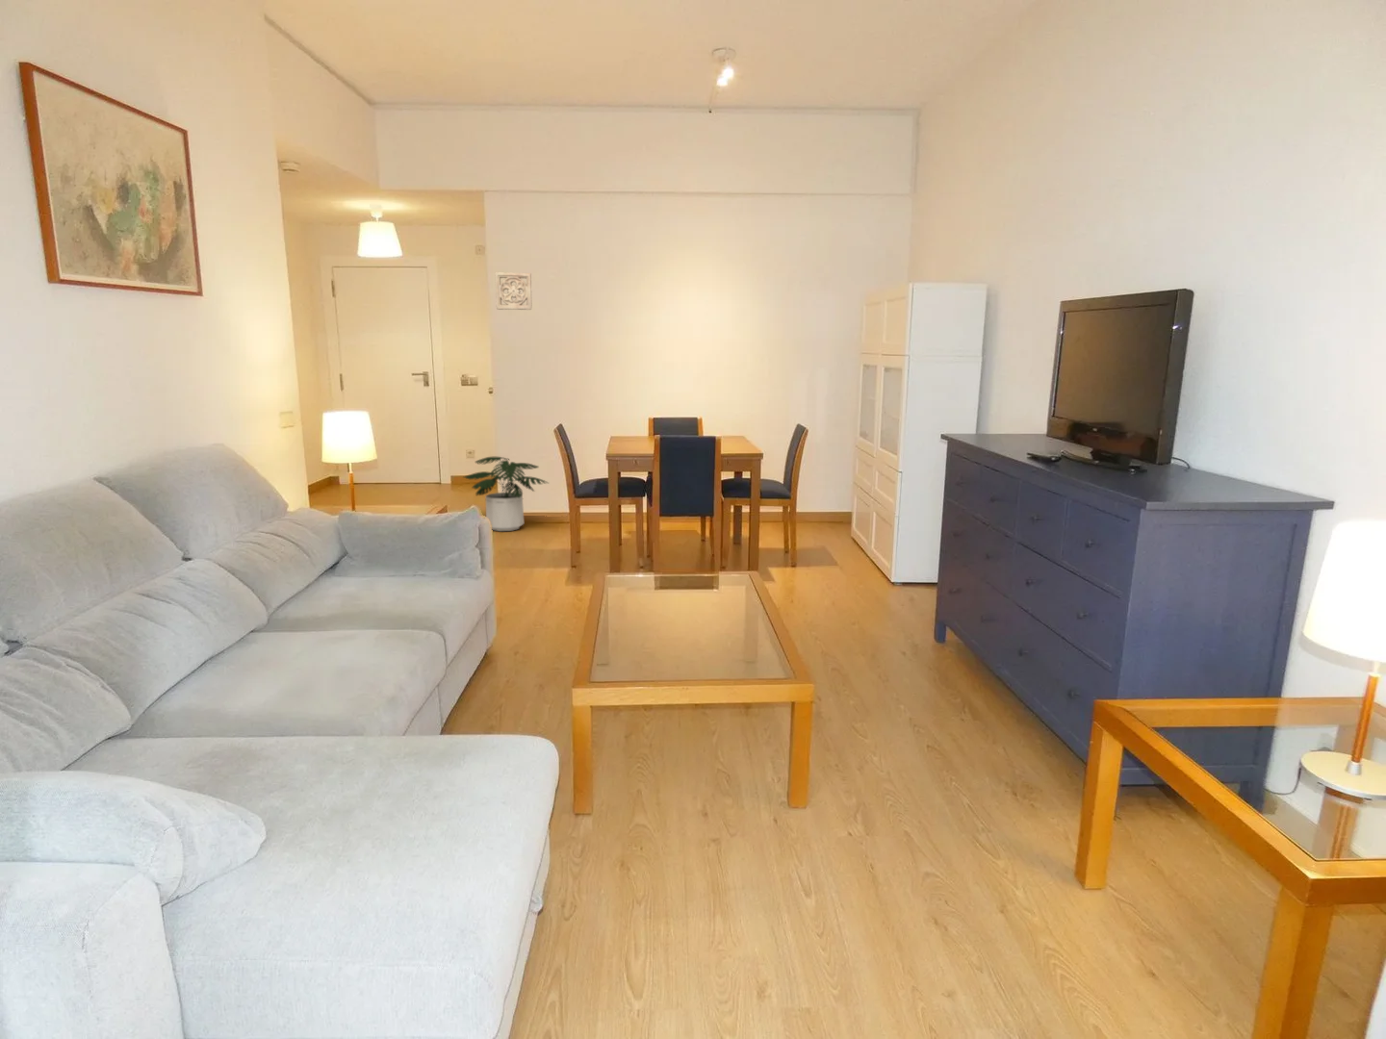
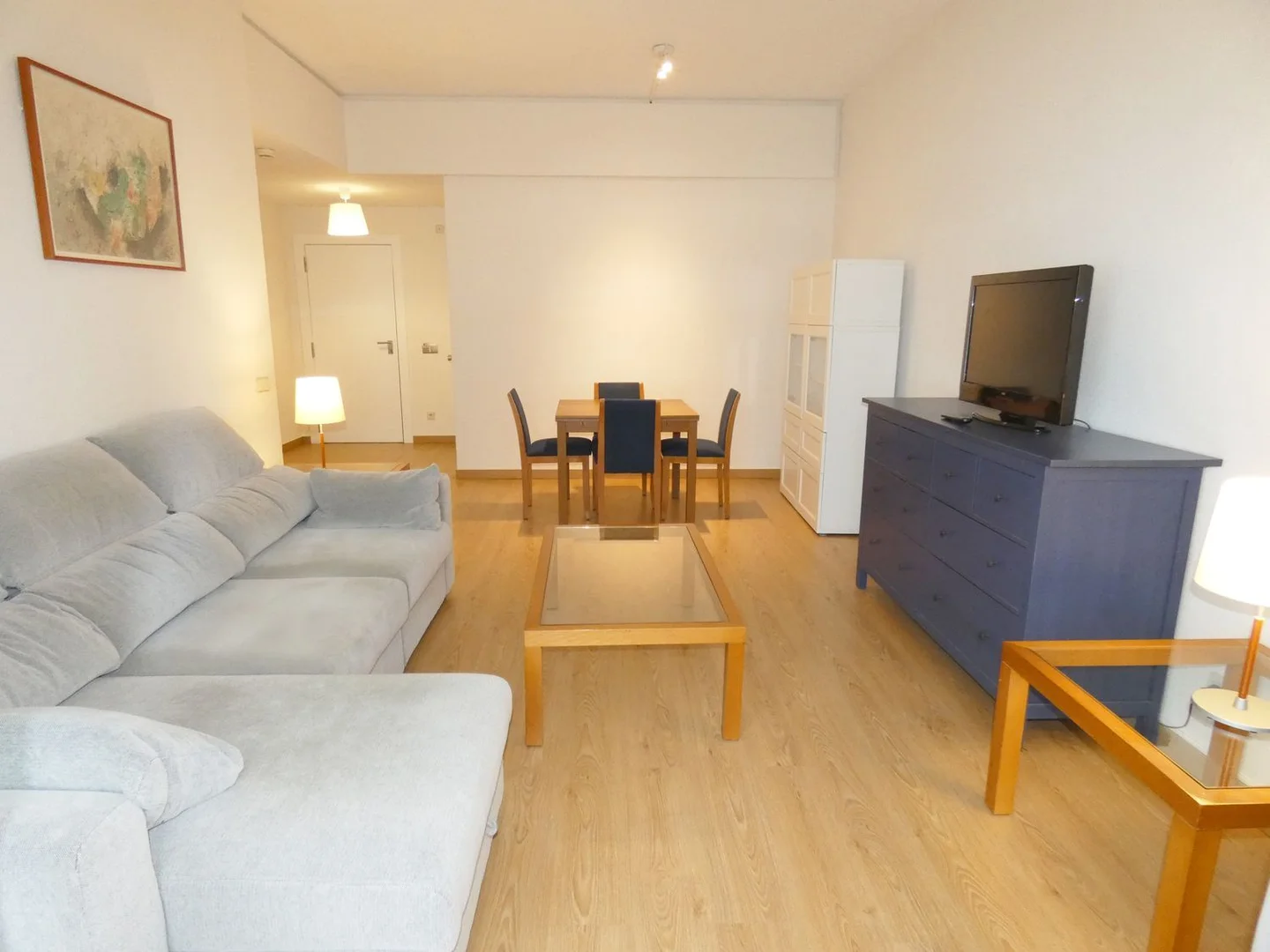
- wall ornament [494,272,534,311]
- potted plant [463,456,550,532]
